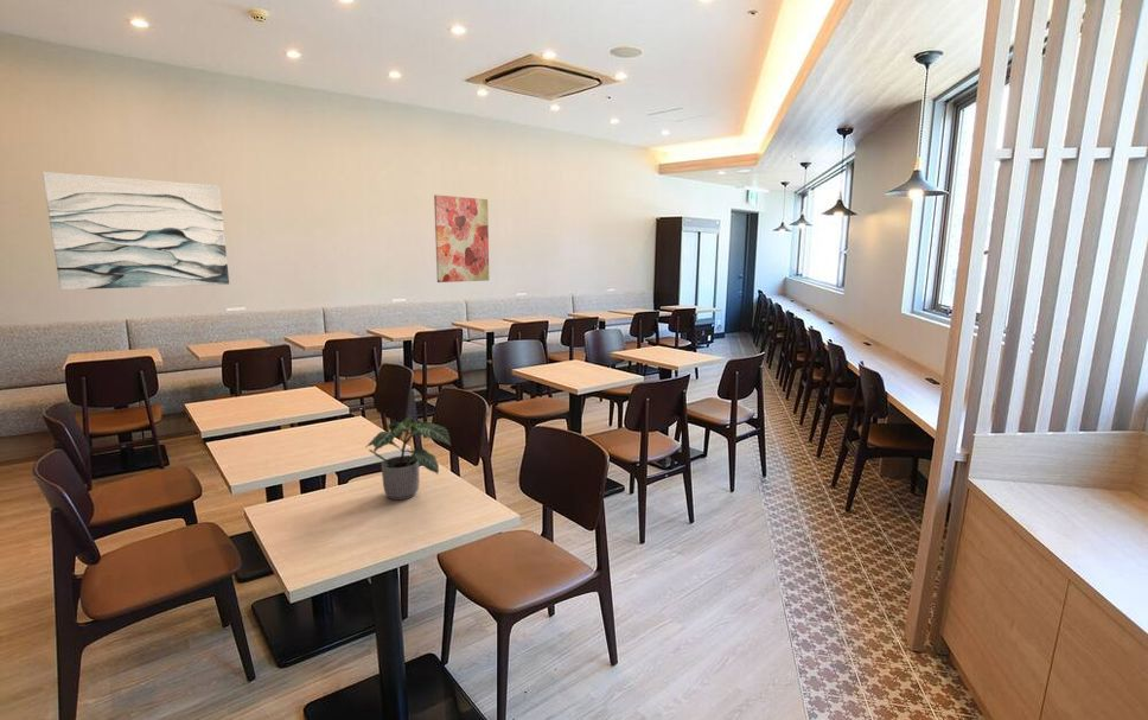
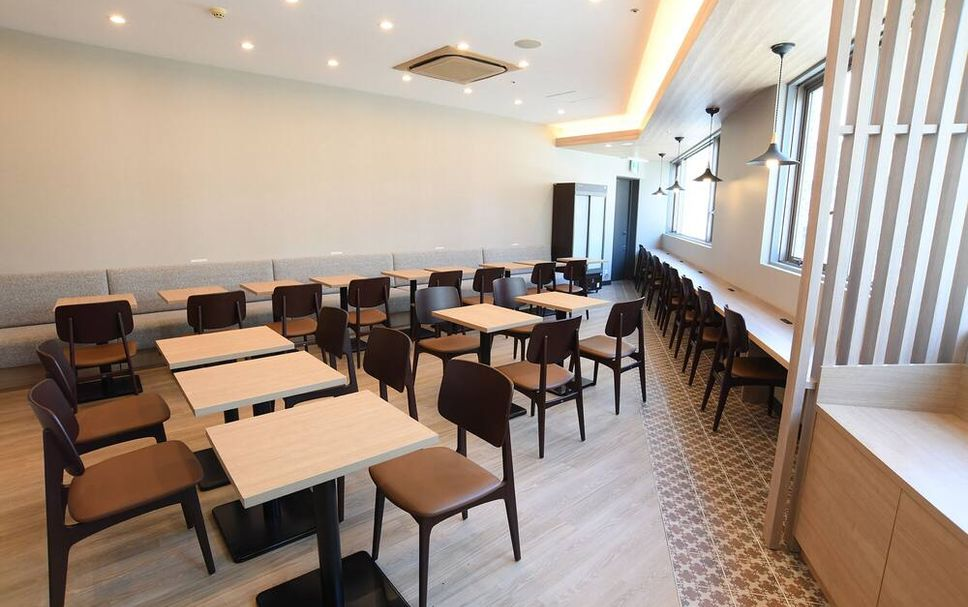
- wall art [42,171,230,291]
- wall art [433,193,490,283]
- potted plant [364,413,452,501]
